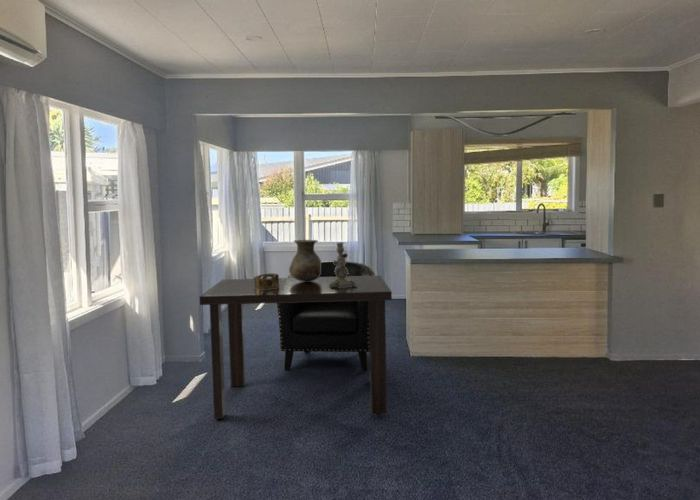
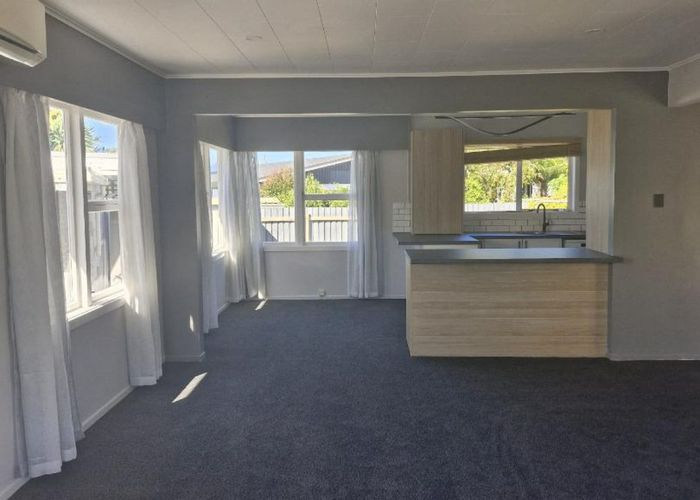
- vase [288,239,322,282]
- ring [253,273,280,290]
- candlestick [329,241,358,288]
- dining table [199,275,393,420]
- chair [276,260,376,372]
